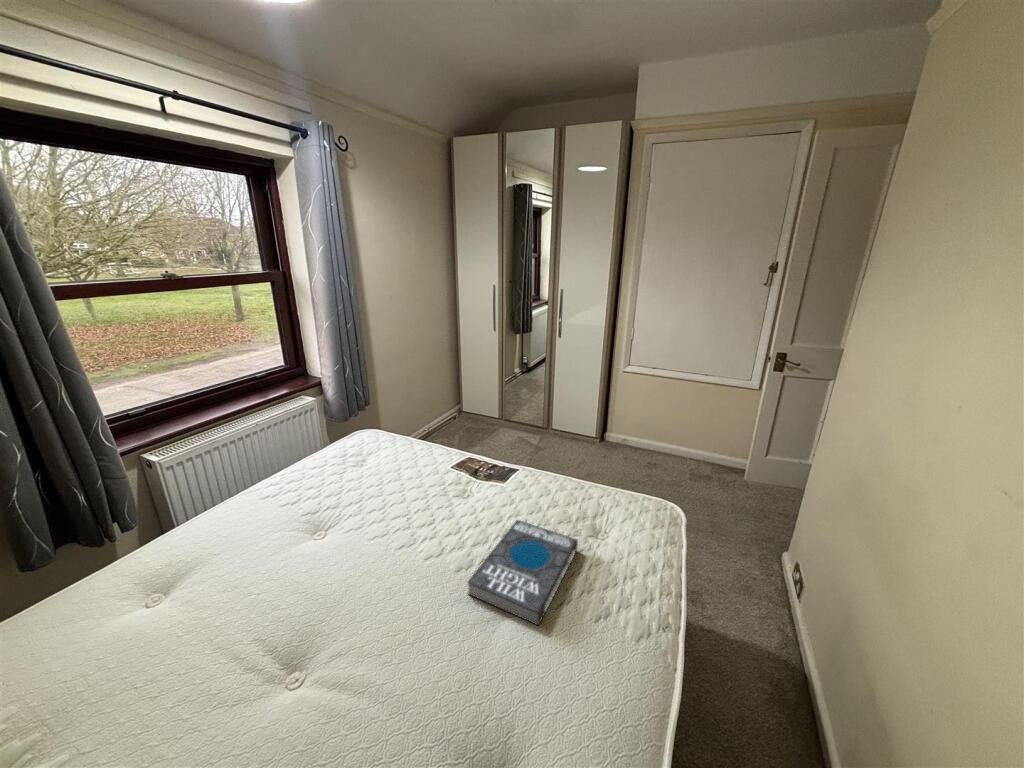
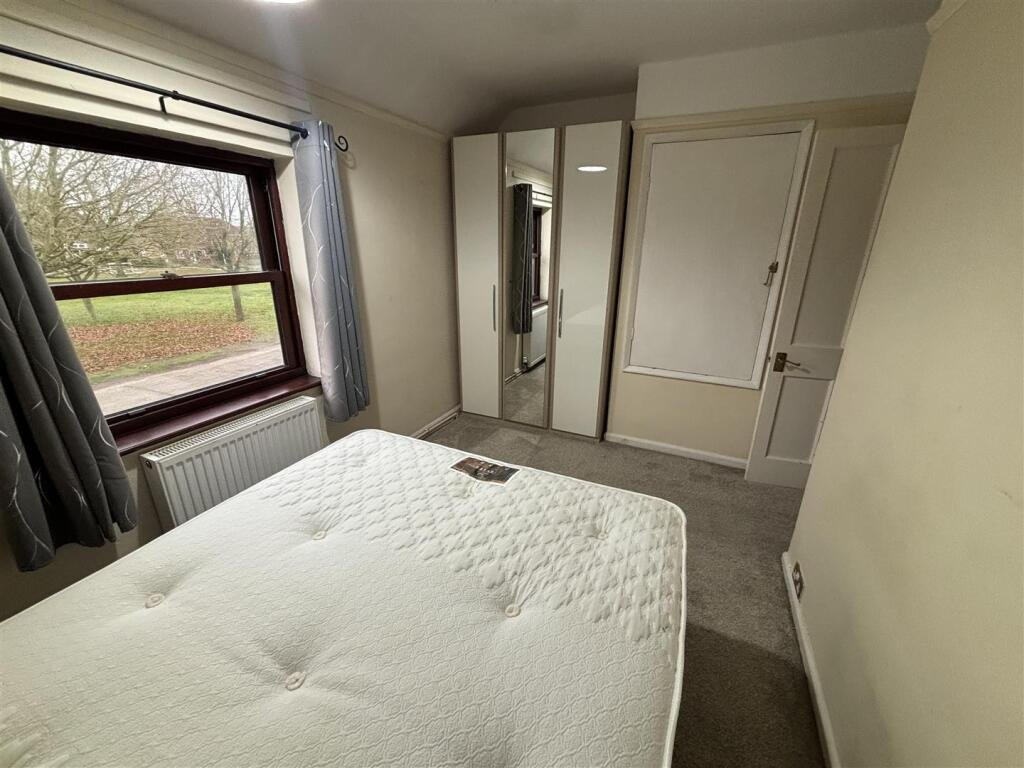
- book [466,519,579,627]
